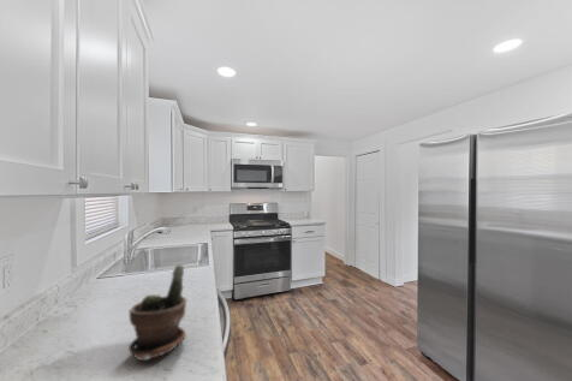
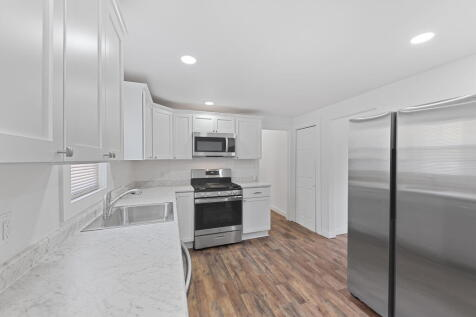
- potted plant [127,263,187,362]
